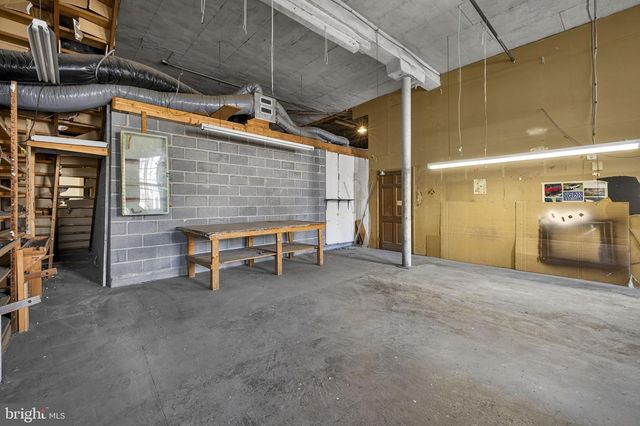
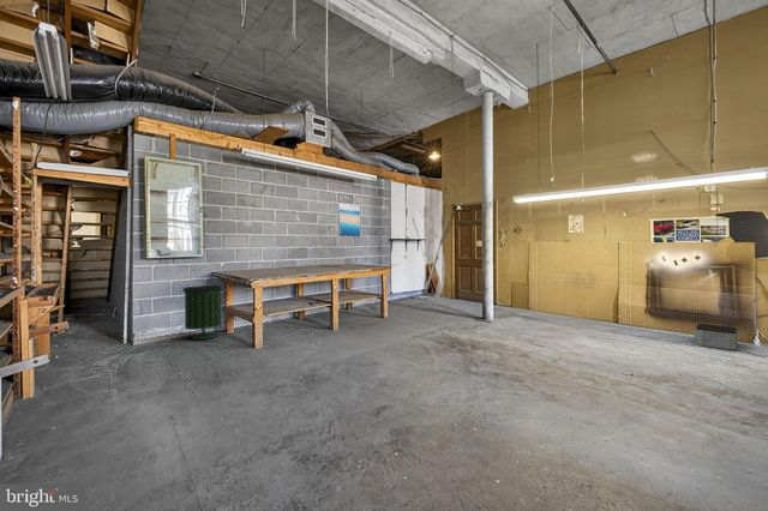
+ trash can [181,284,224,341]
+ storage bin [694,323,738,351]
+ wall art [337,203,361,239]
